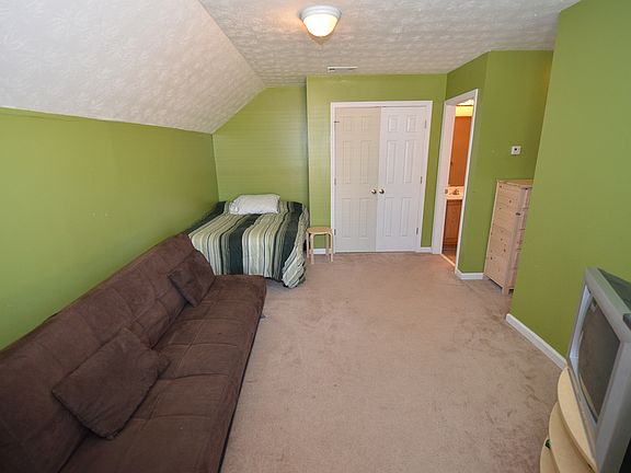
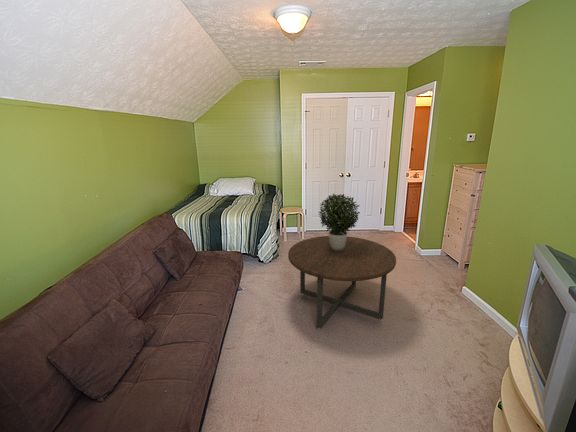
+ potted plant [317,193,361,251]
+ coffee table [287,235,397,331]
